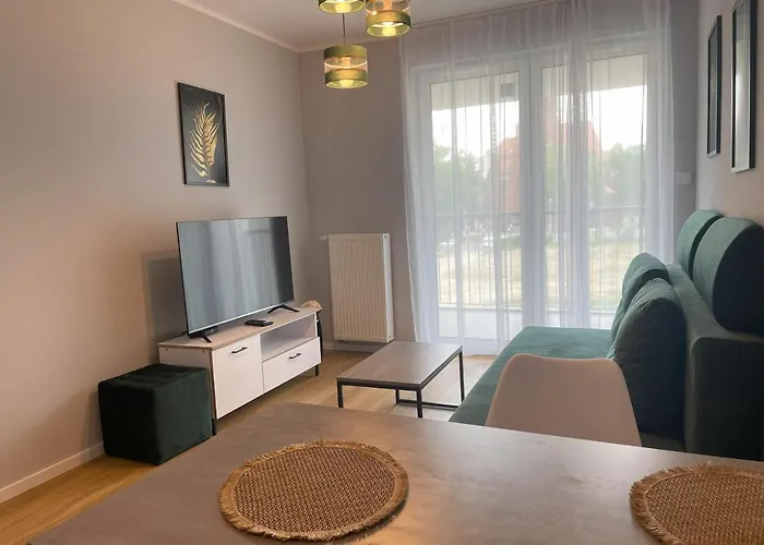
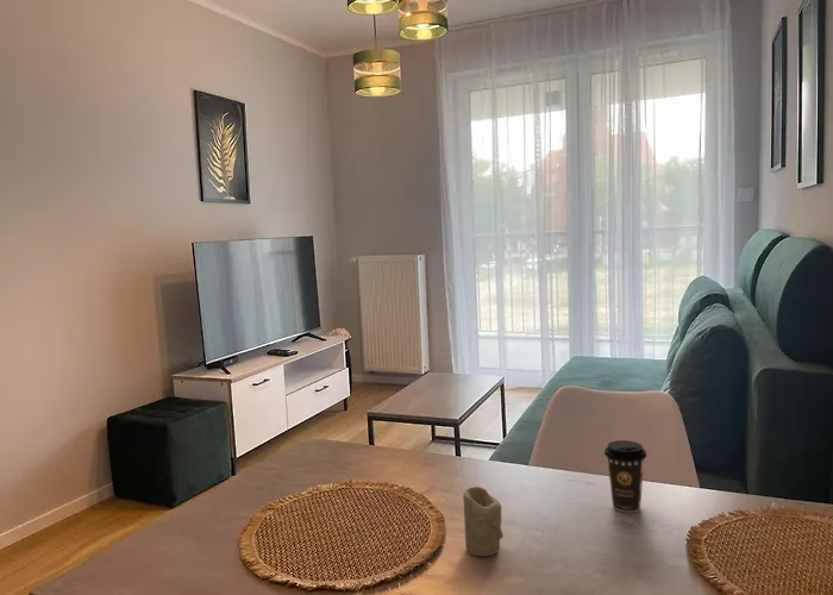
+ candle [462,486,505,557]
+ coffee cup [603,439,649,513]
